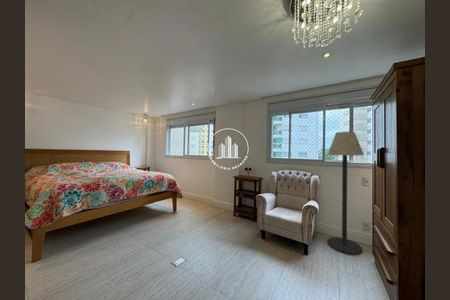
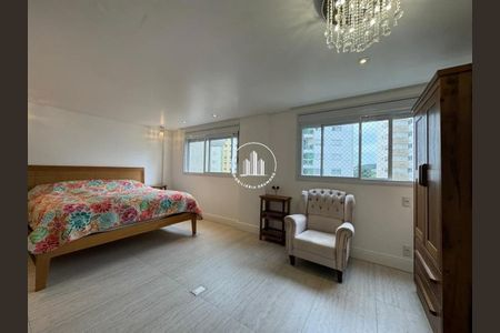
- floor lamp [326,131,365,256]
